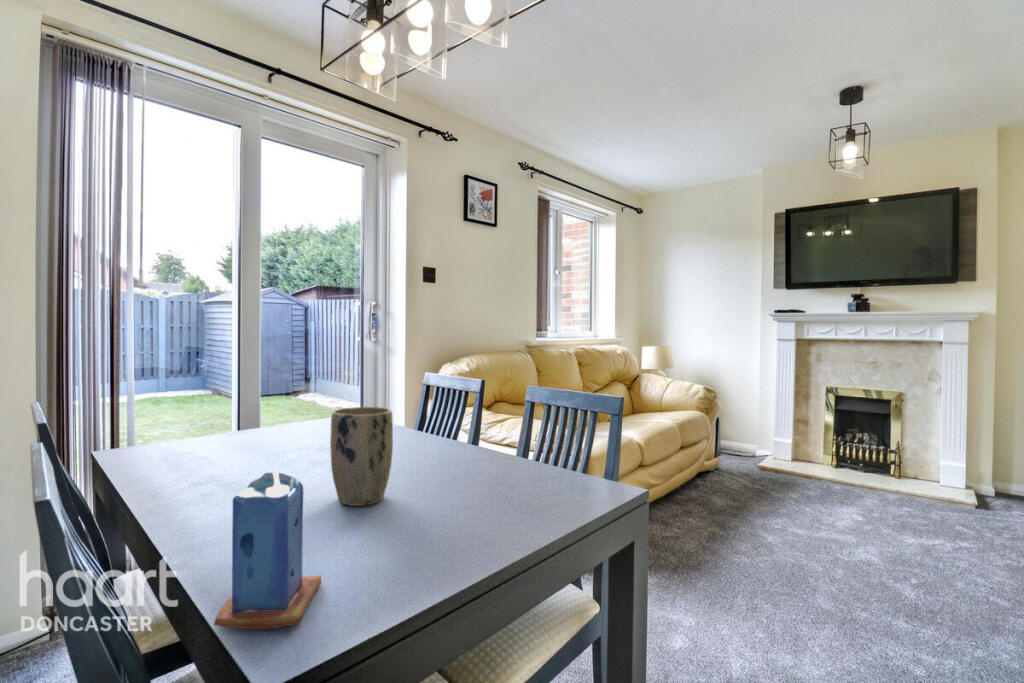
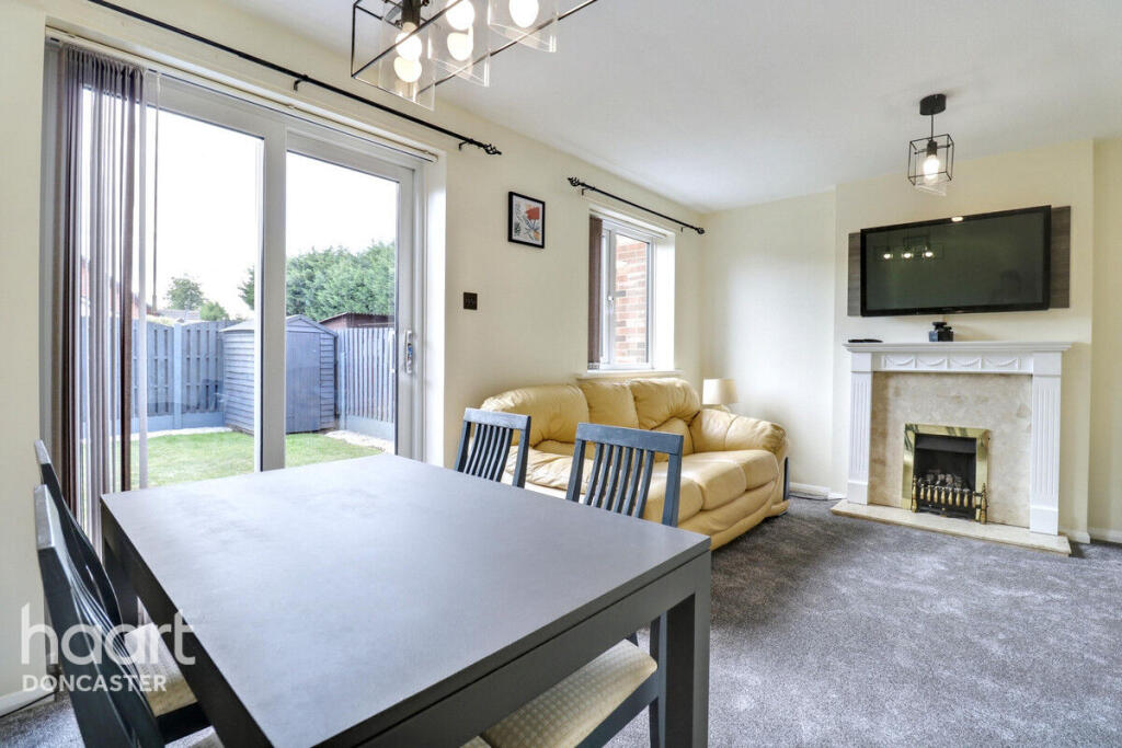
- candle [213,469,322,630]
- plant pot [329,406,394,507]
